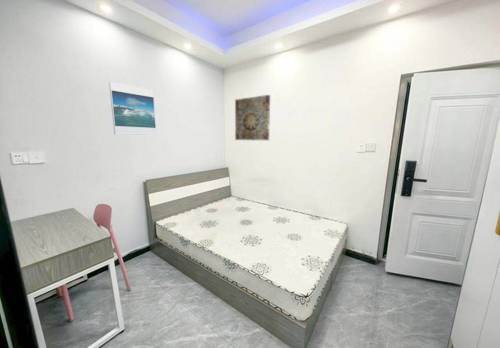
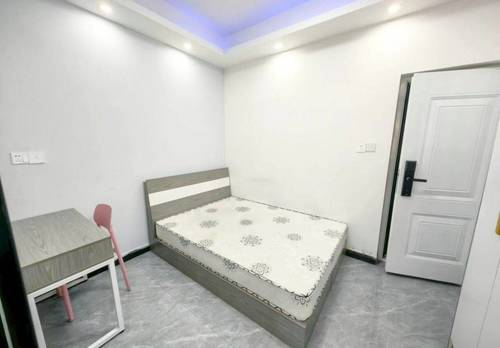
- wall art [234,94,271,141]
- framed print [108,81,157,136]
